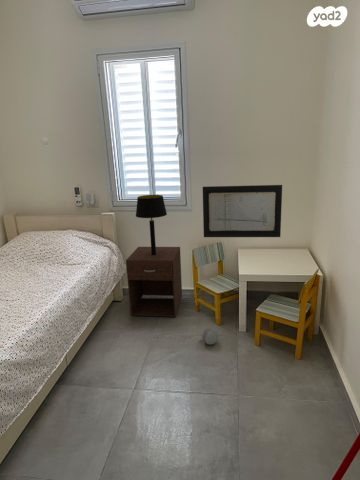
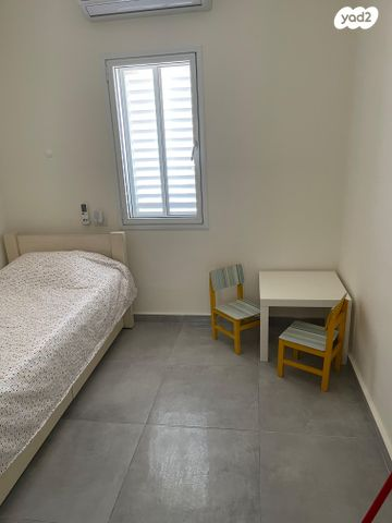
- nightstand [125,246,183,318]
- ball [201,327,219,345]
- wall art [202,184,283,238]
- table lamp [135,194,168,255]
